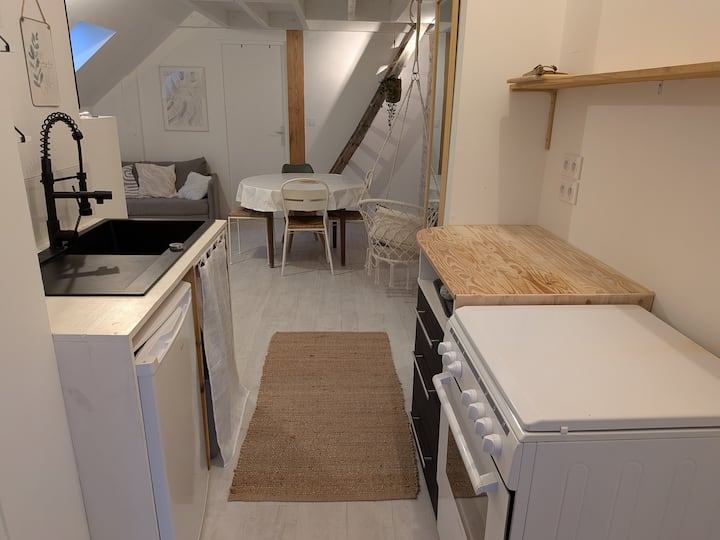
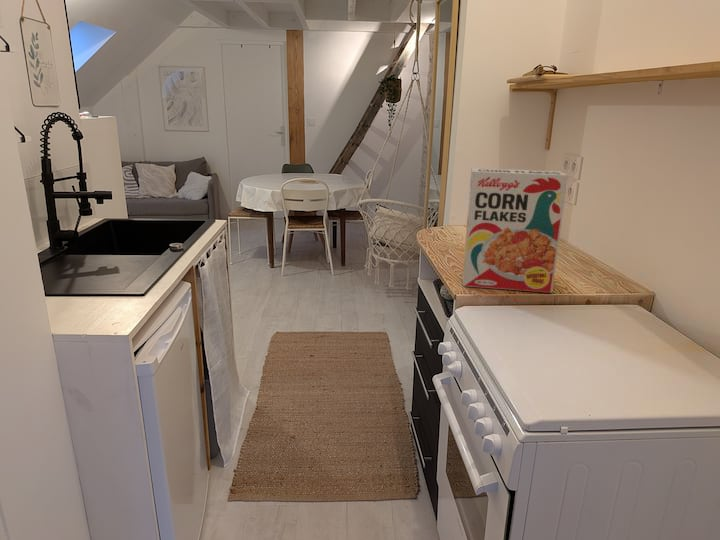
+ cereal box [462,167,569,294]
